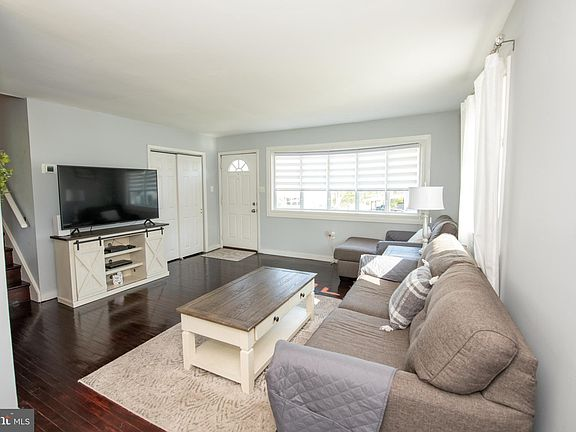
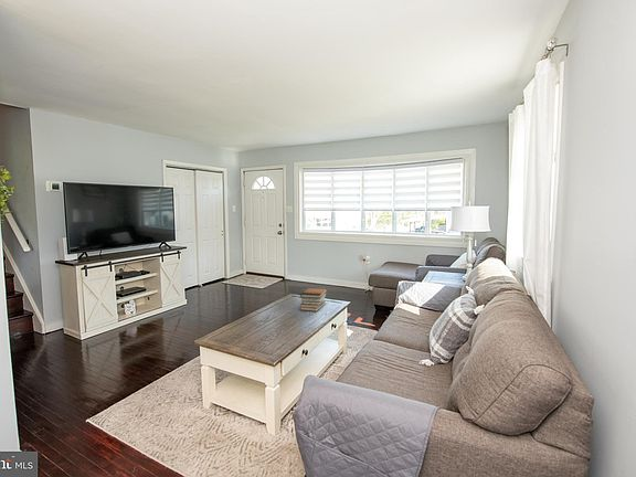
+ book stack [298,286,328,312]
